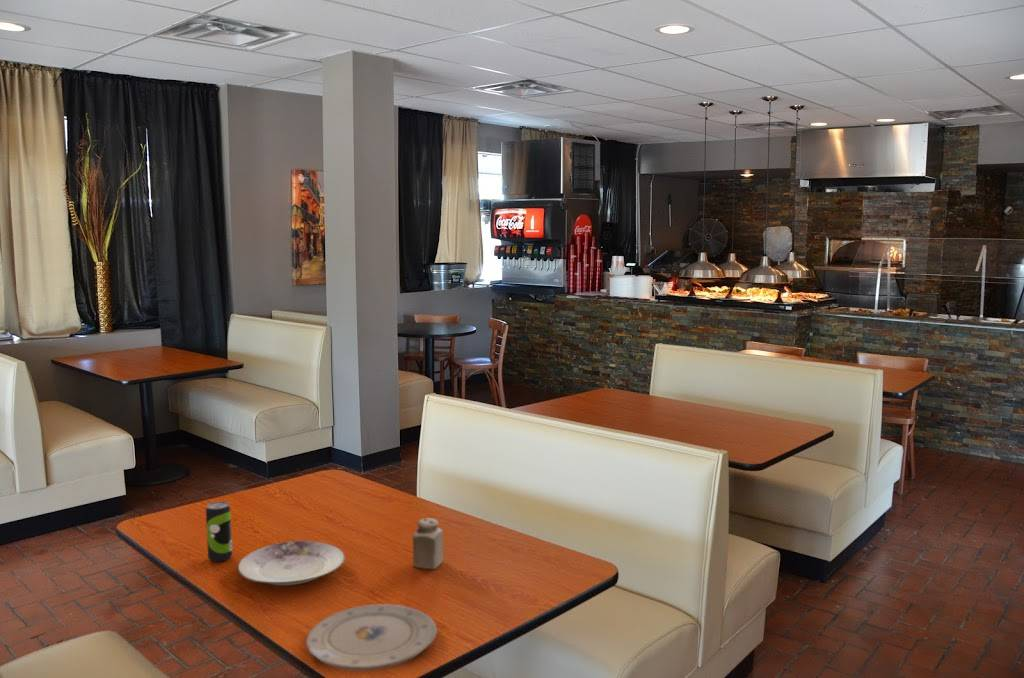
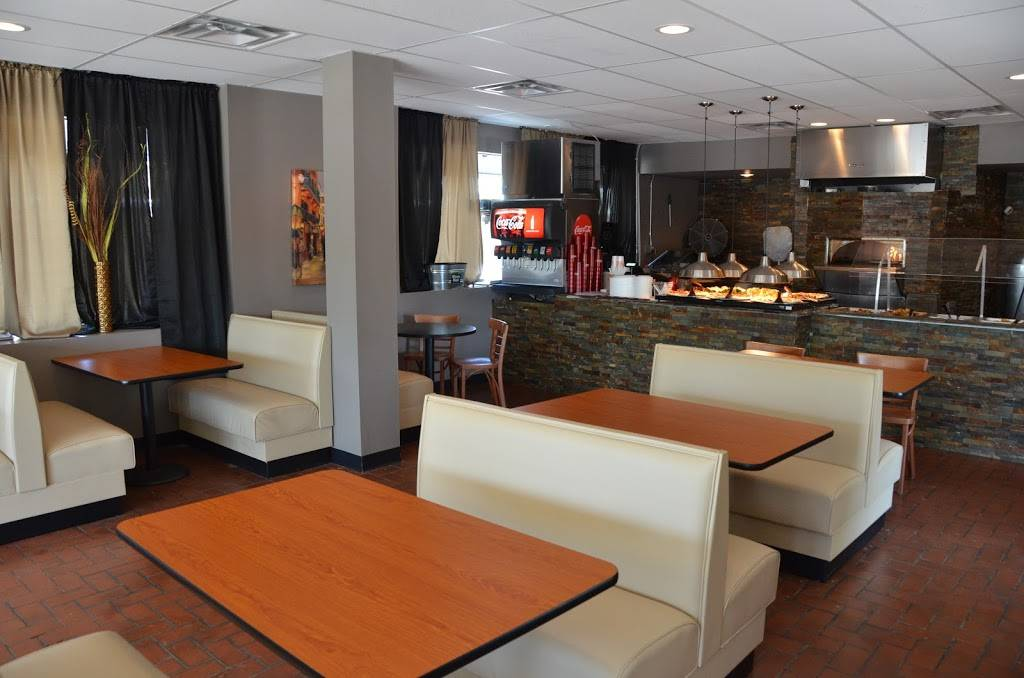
- plate [237,540,346,586]
- plate [305,603,438,672]
- beverage can [205,500,233,563]
- salt shaker [412,517,444,570]
